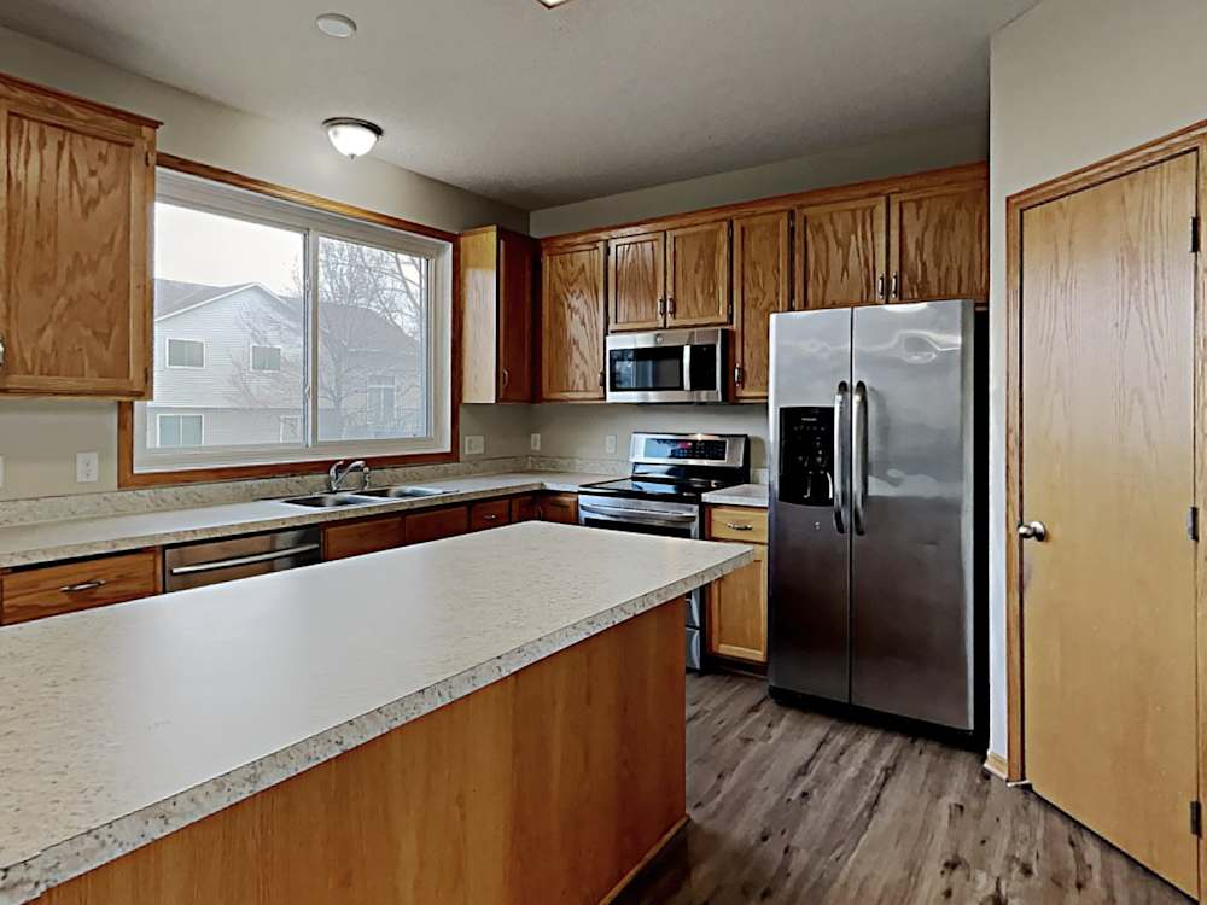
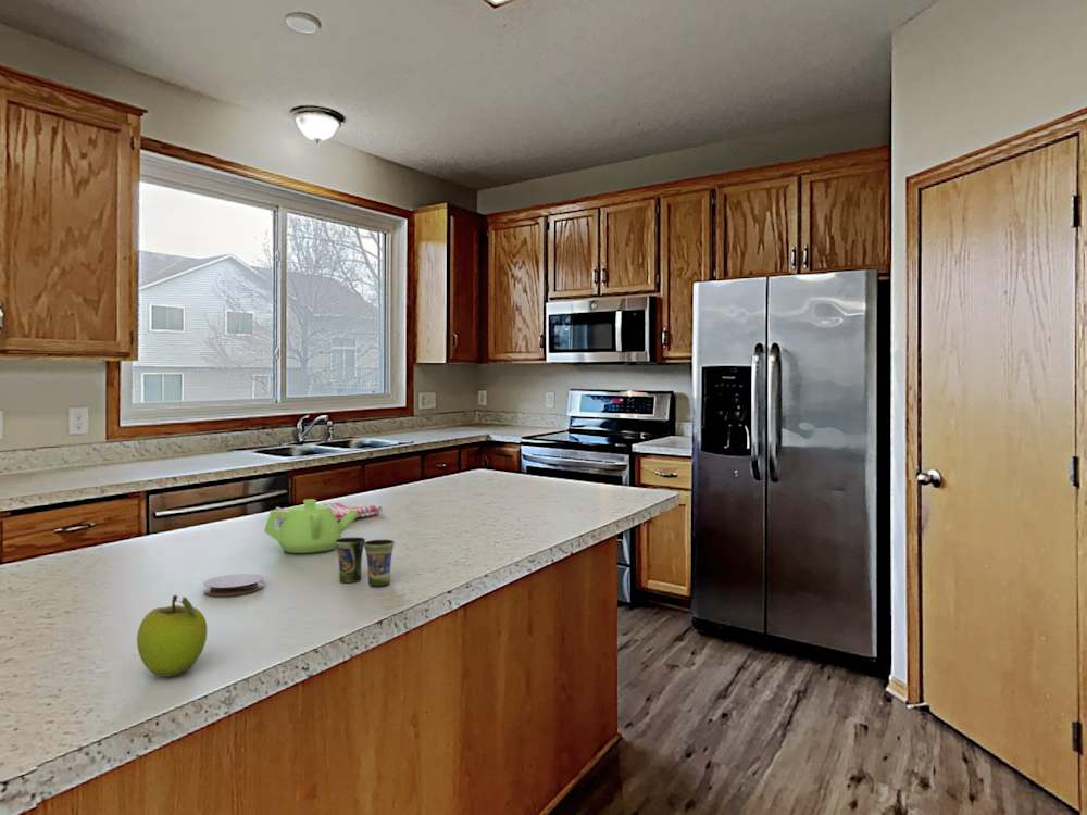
+ coaster [202,573,265,597]
+ cup [335,537,396,587]
+ teapot [263,498,359,554]
+ fruit [136,594,208,678]
+ dish towel [273,502,384,522]
